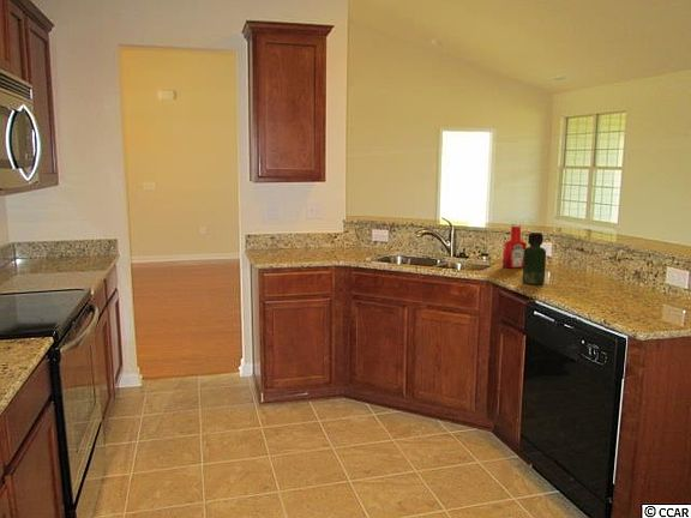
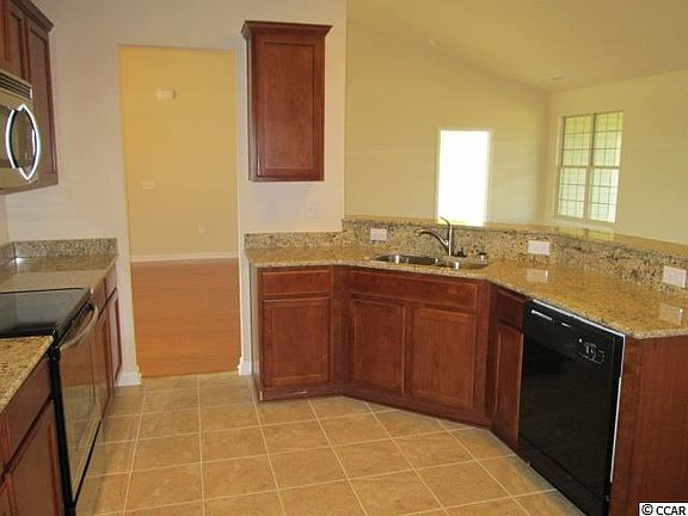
- bottle [522,231,547,285]
- soap bottle [501,222,528,269]
